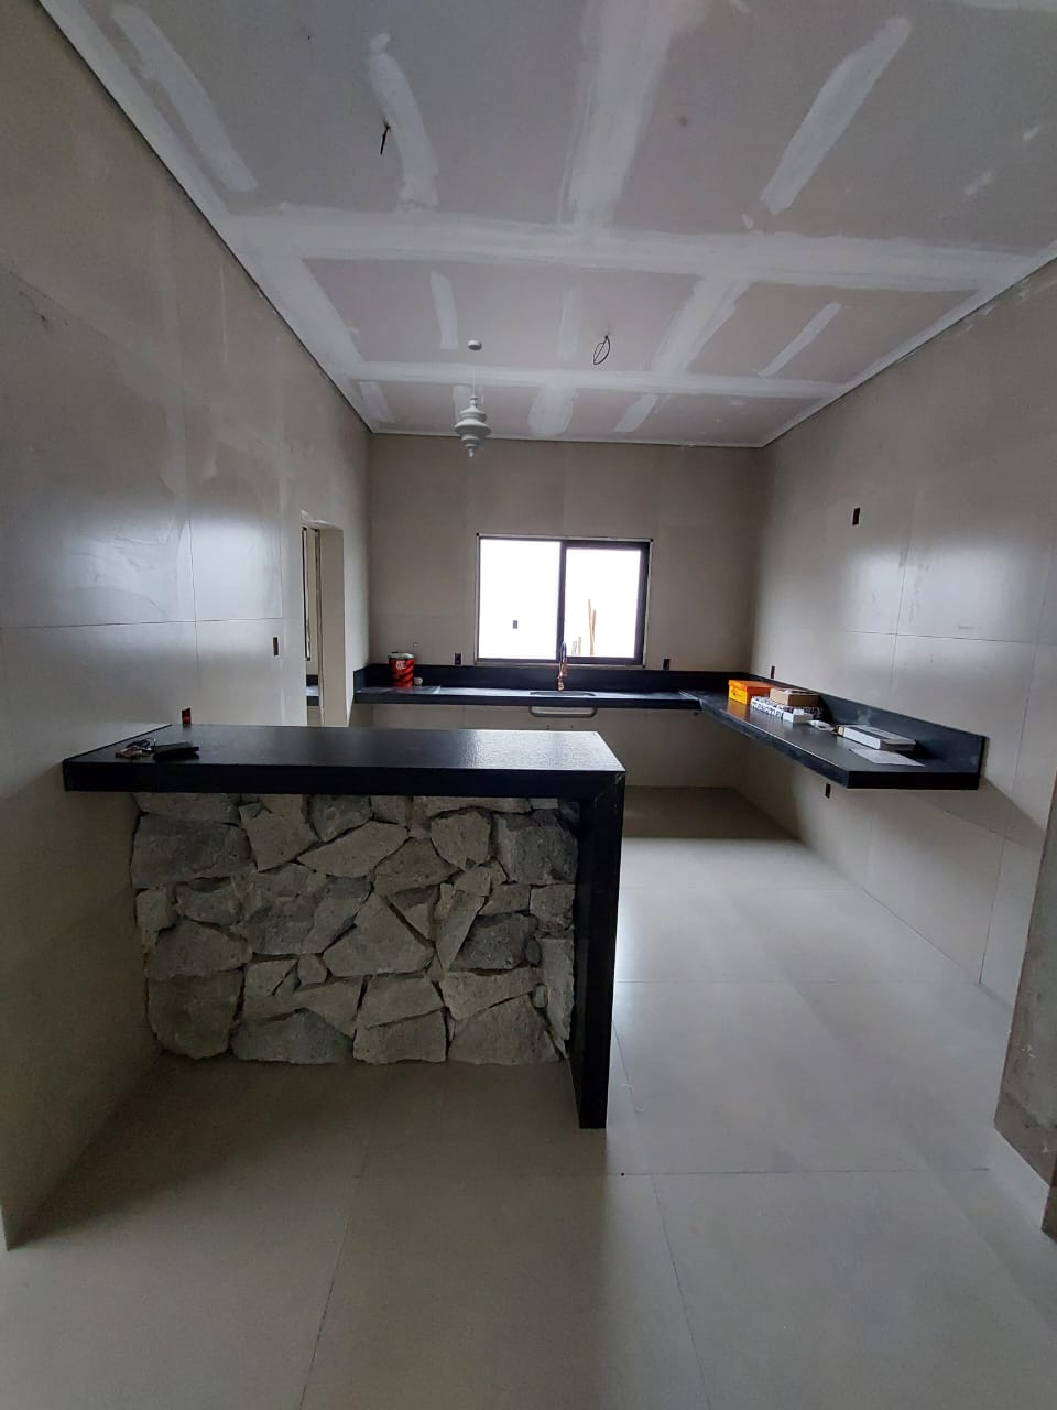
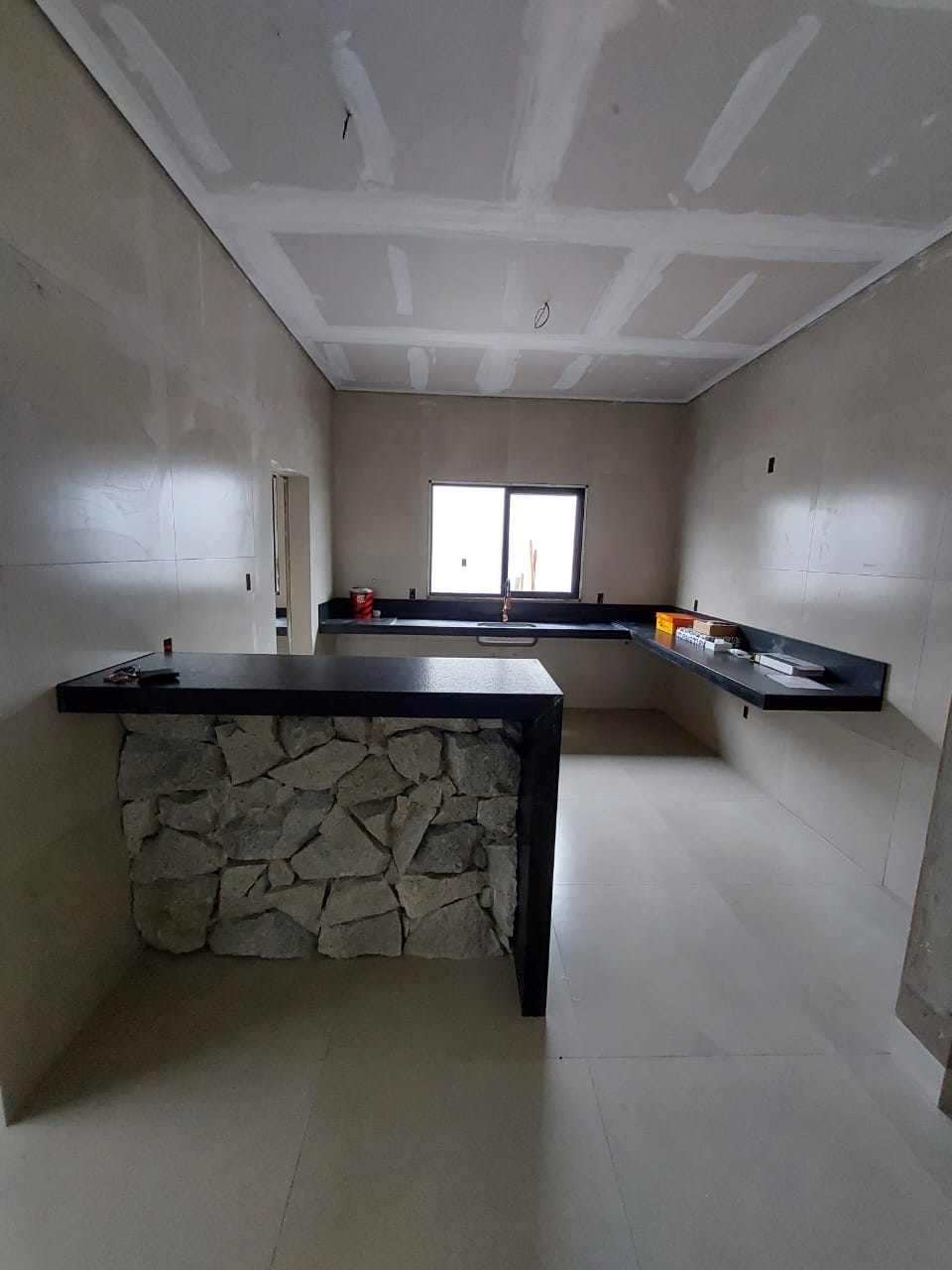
- pendant light [453,340,492,460]
